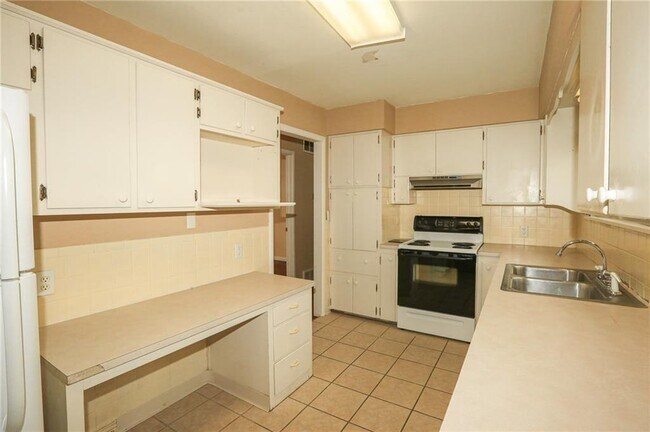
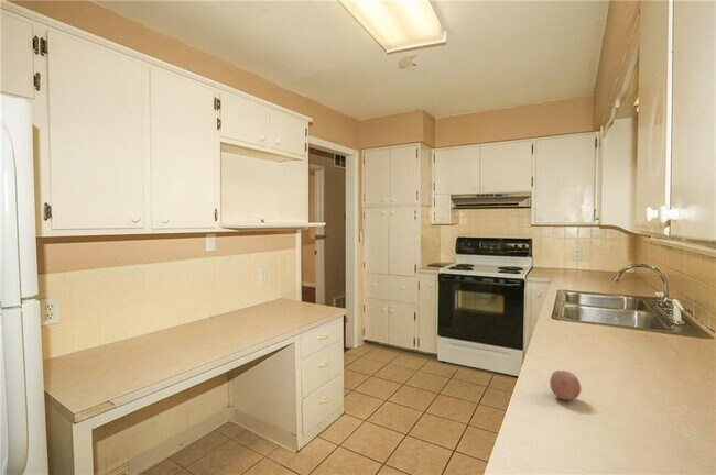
+ fruit [549,369,582,401]
